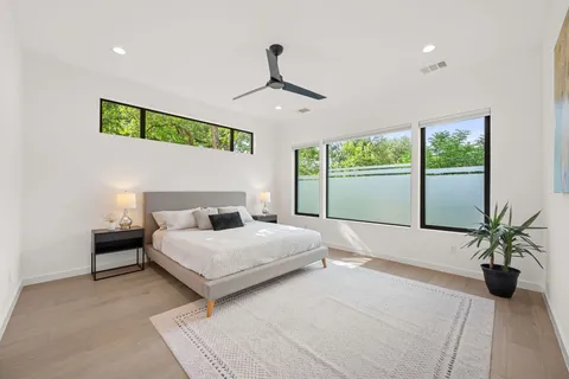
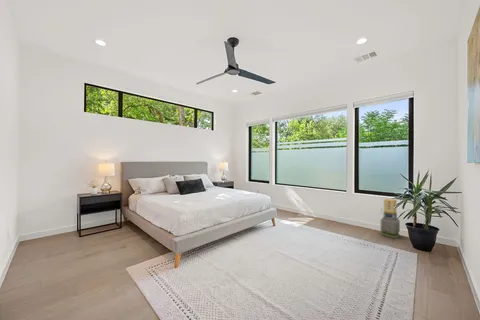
+ lantern [380,198,401,239]
